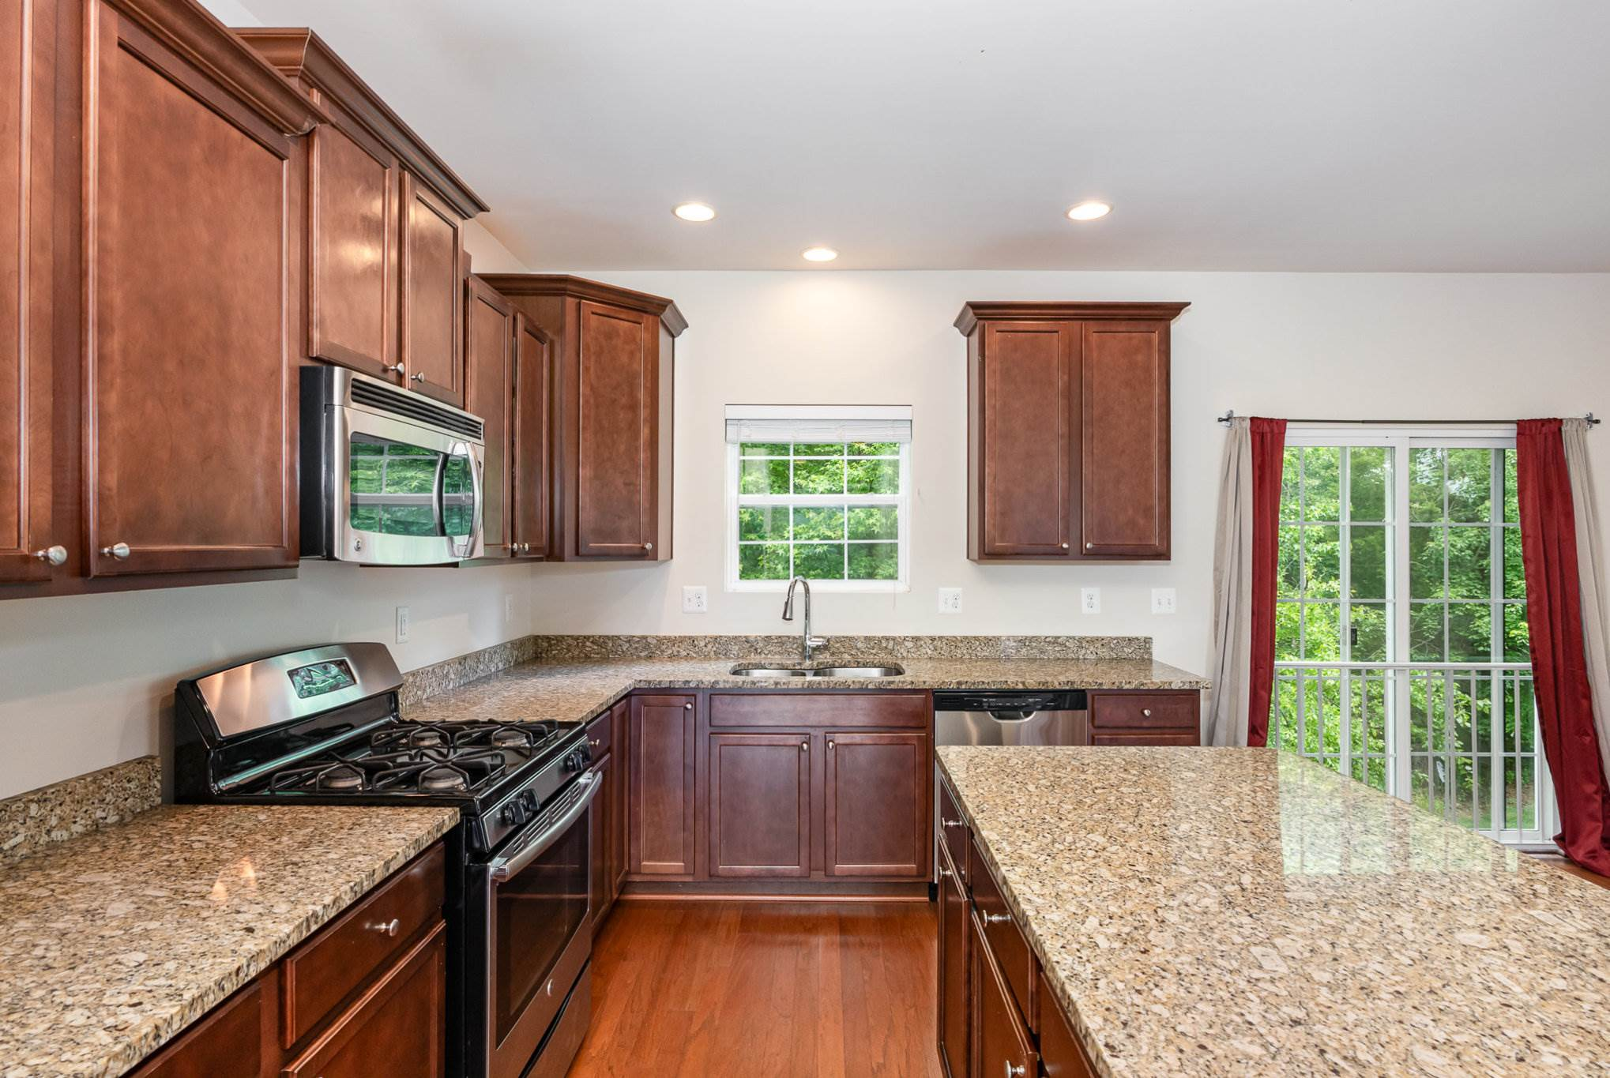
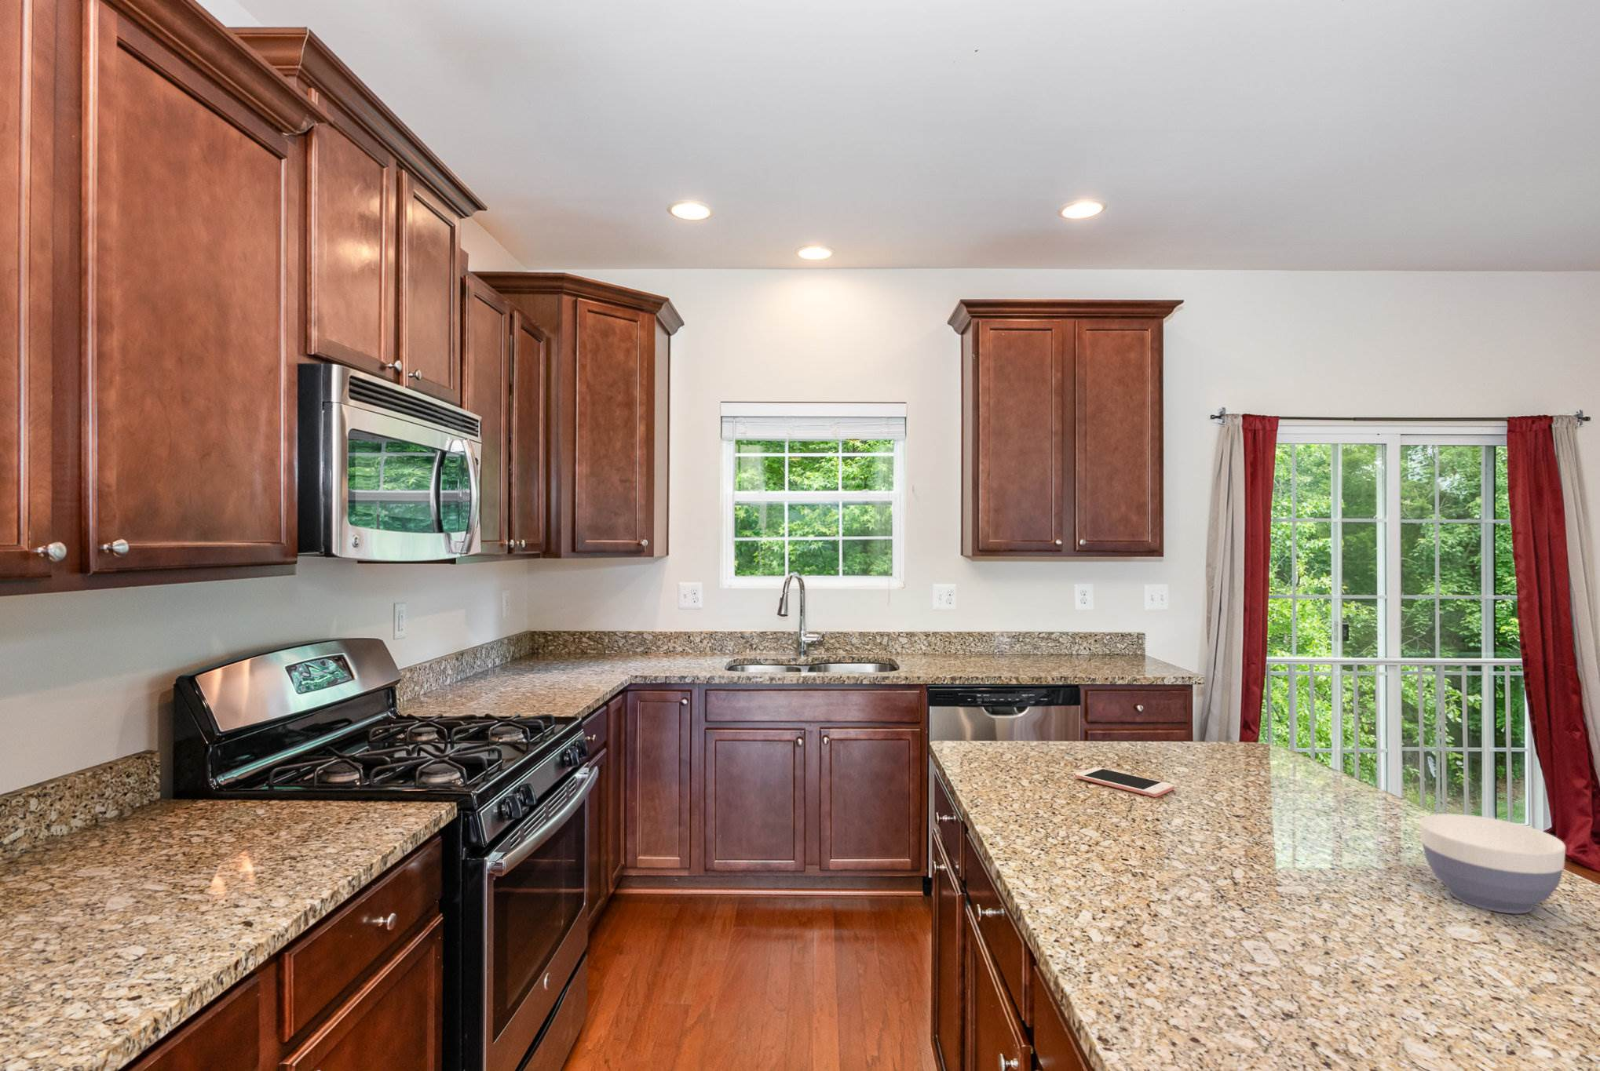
+ cell phone [1075,766,1175,798]
+ bowl [1418,813,1567,914]
